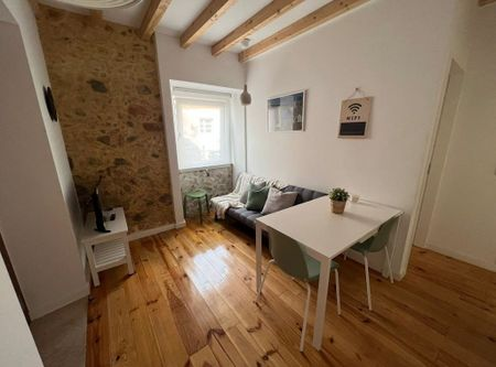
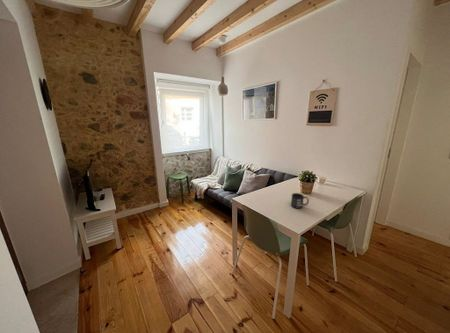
+ mug [290,192,310,210]
